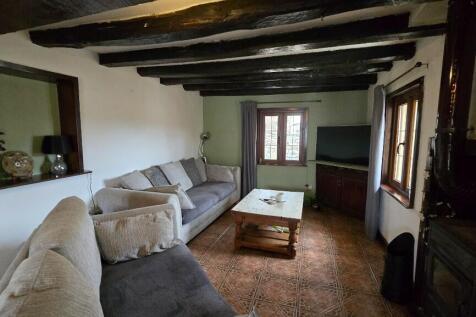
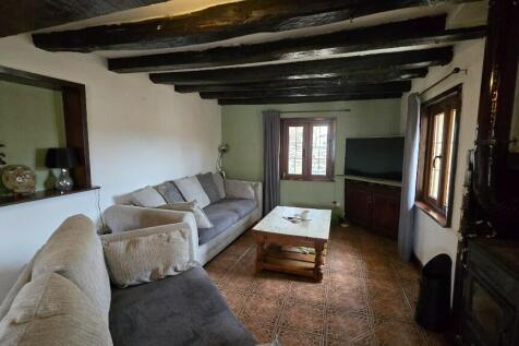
- potted plant [309,187,330,212]
